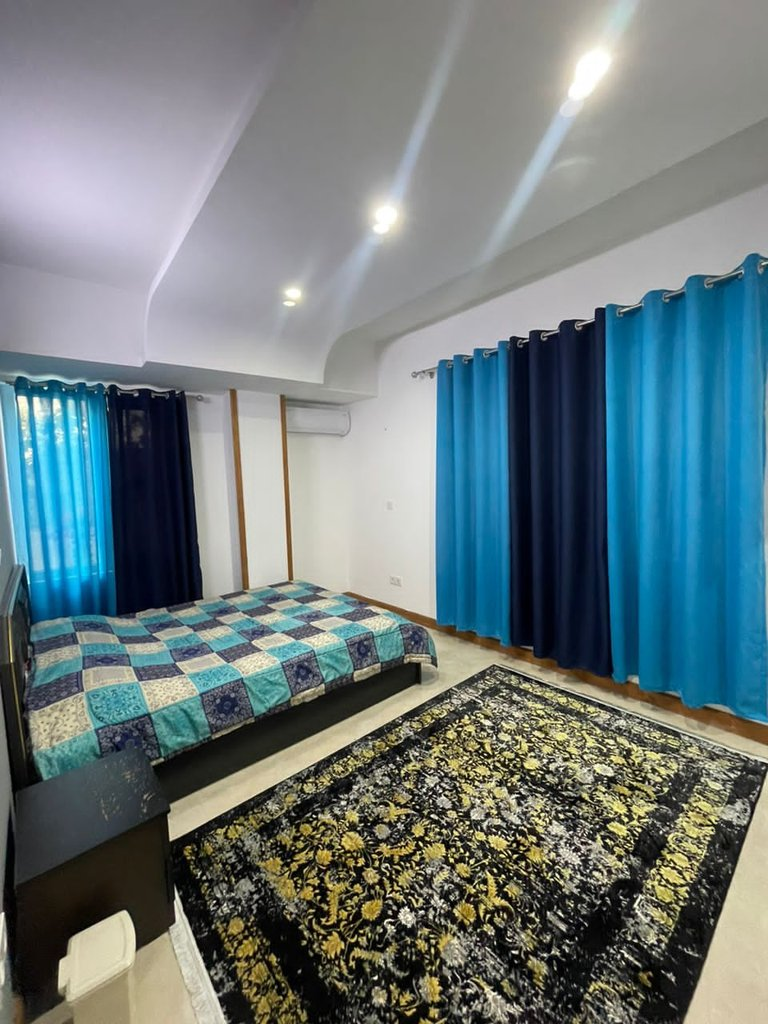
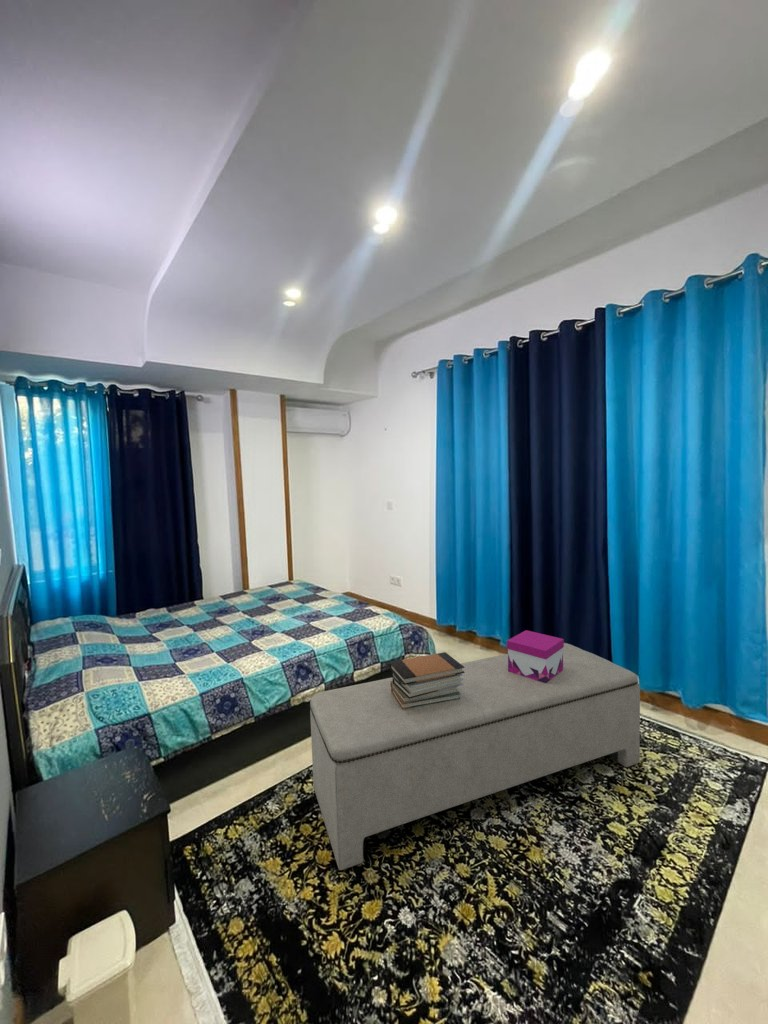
+ decorative box [506,629,565,683]
+ bench [309,642,641,871]
+ book stack [388,651,465,709]
